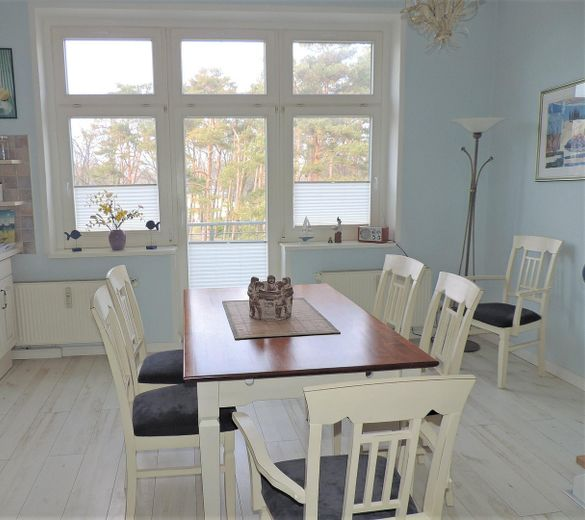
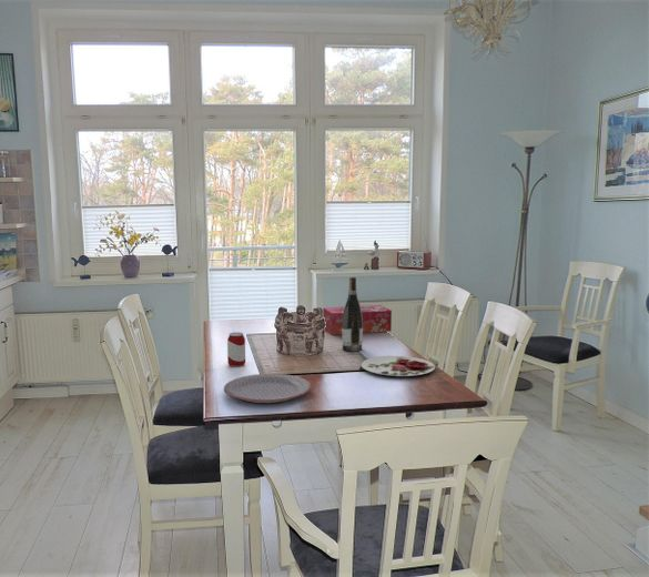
+ beverage can [226,331,246,368]
+ plate [223,373,313,404]
+ tissue box [322,304,393,336]
+ plate [361,355,436,377]
+ wine bottle [341,276,364,353]
